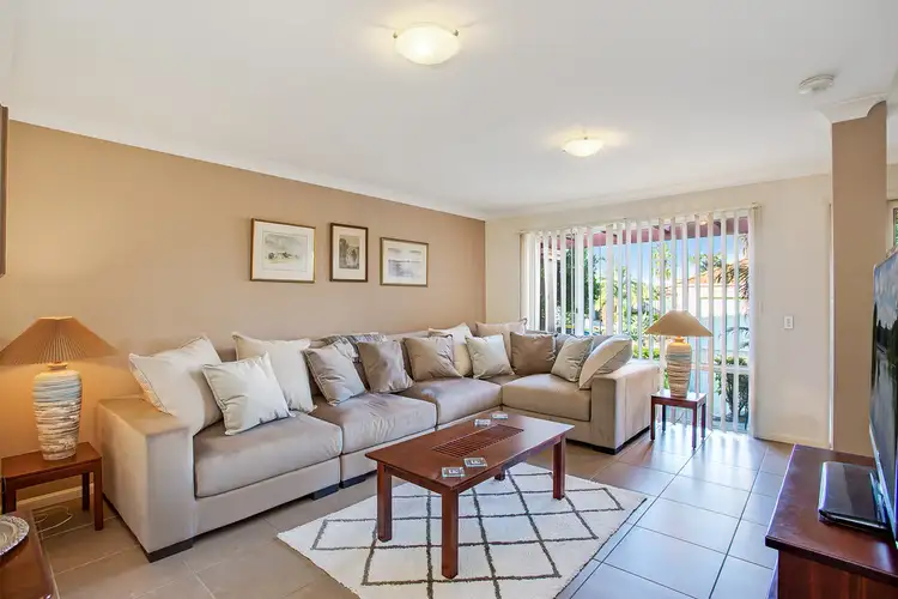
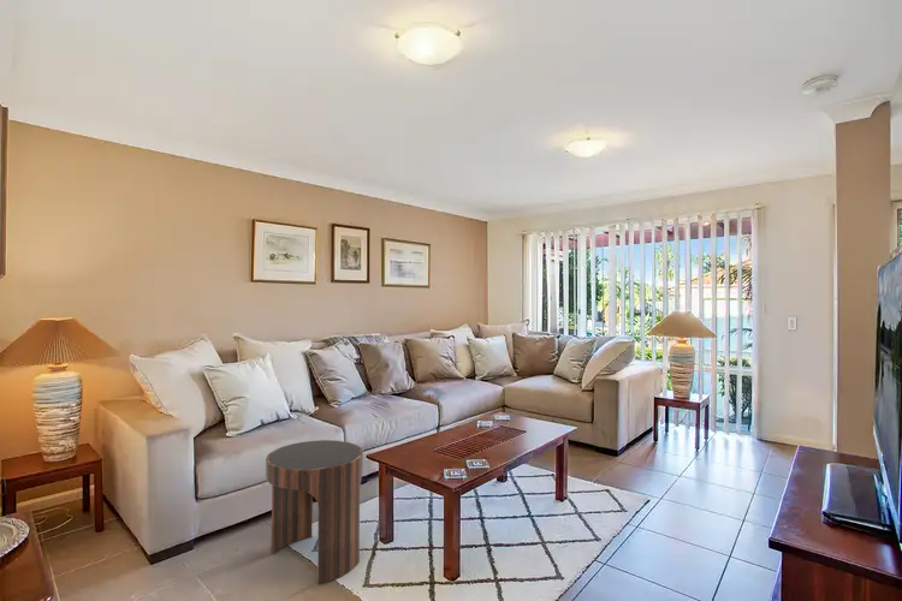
+ side table [265,439,364,585]
